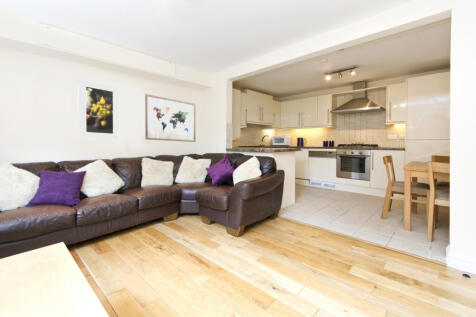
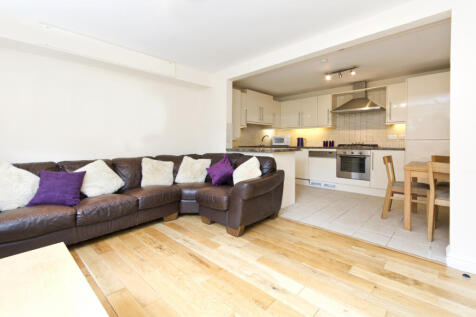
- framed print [77,78,120,141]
- wall art [144,93,197,143]
